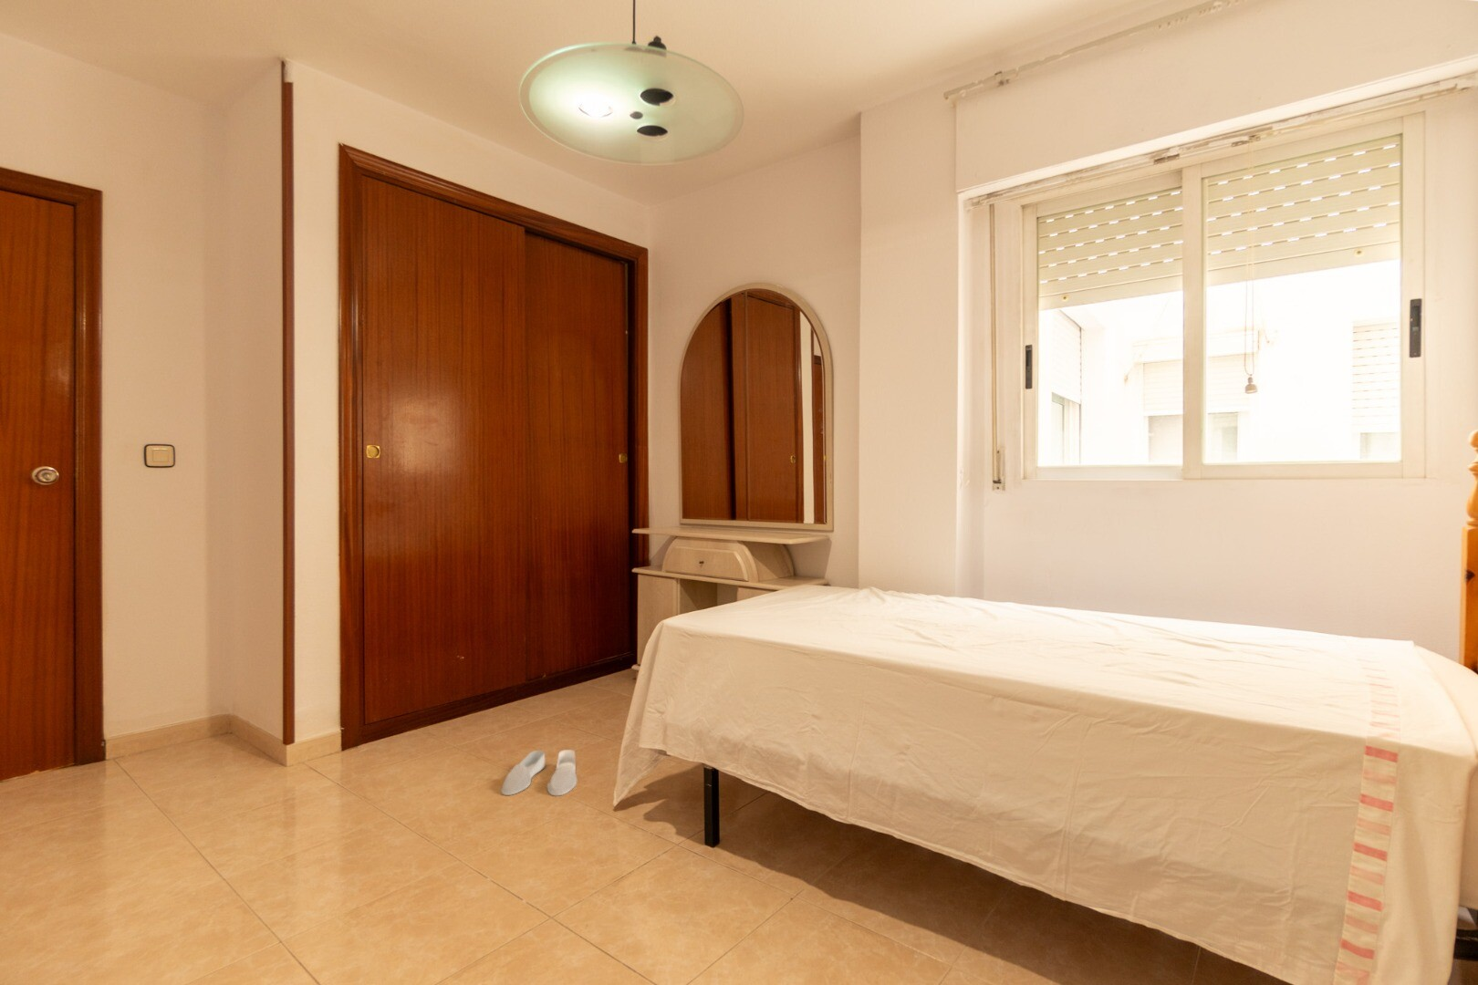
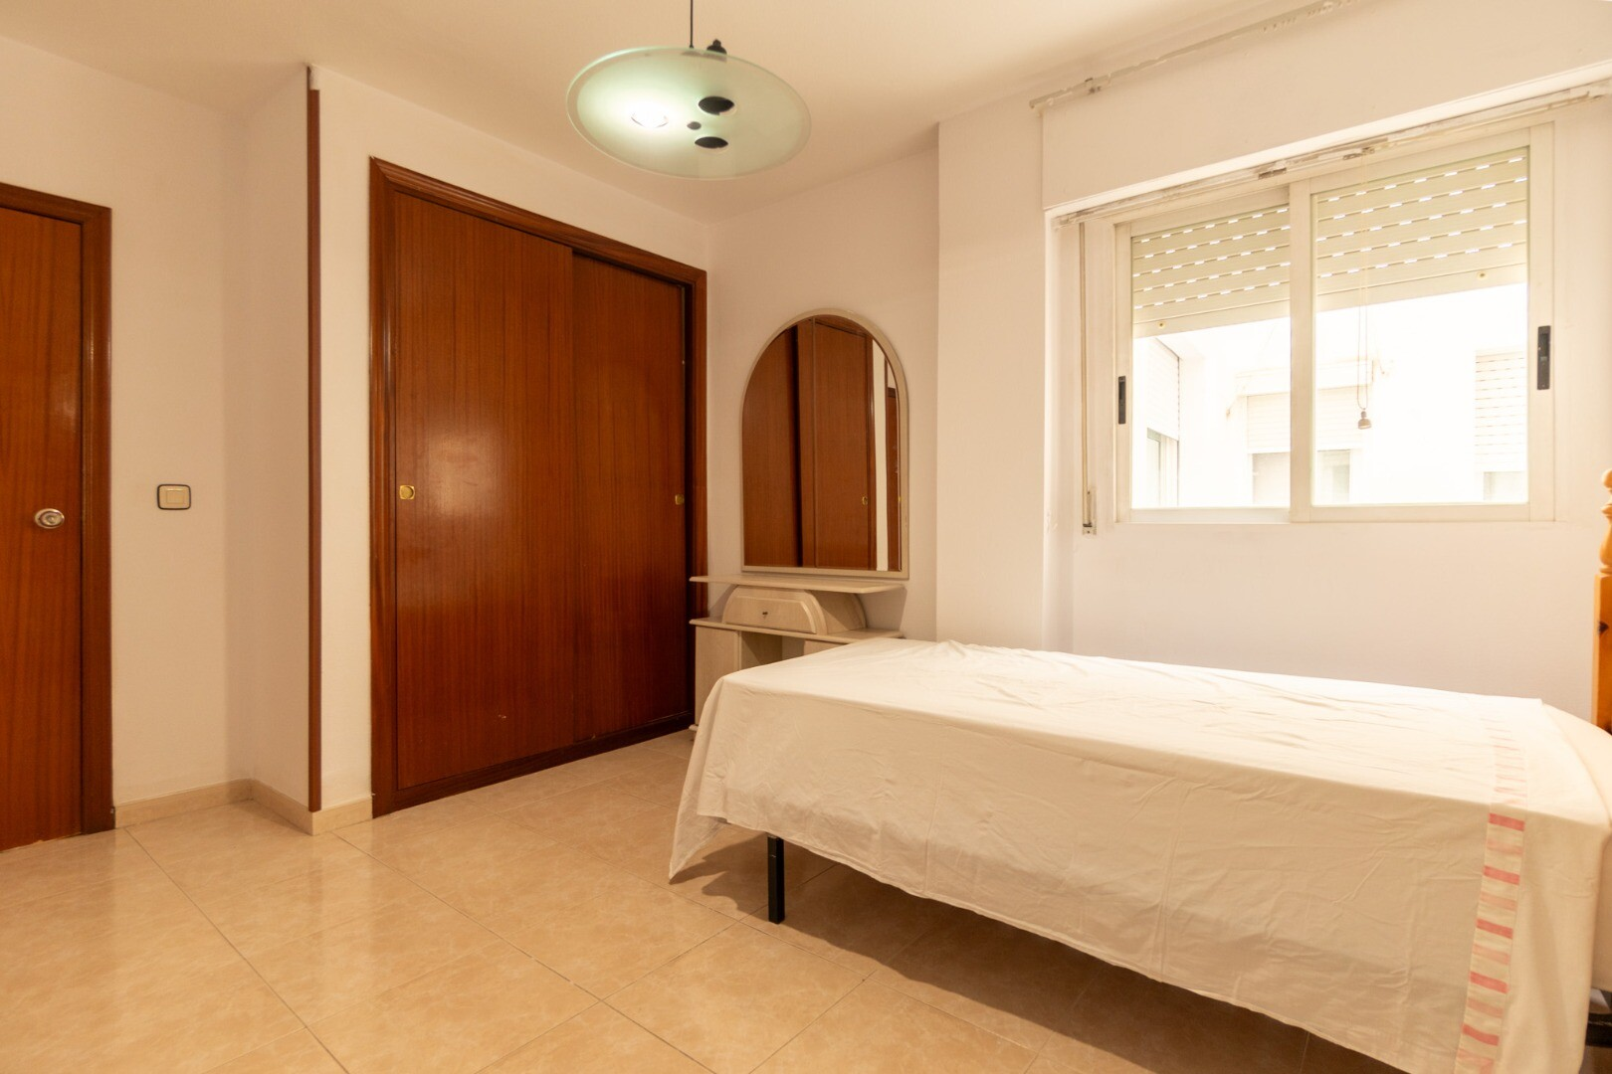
- slippers [500,749,577,796]
